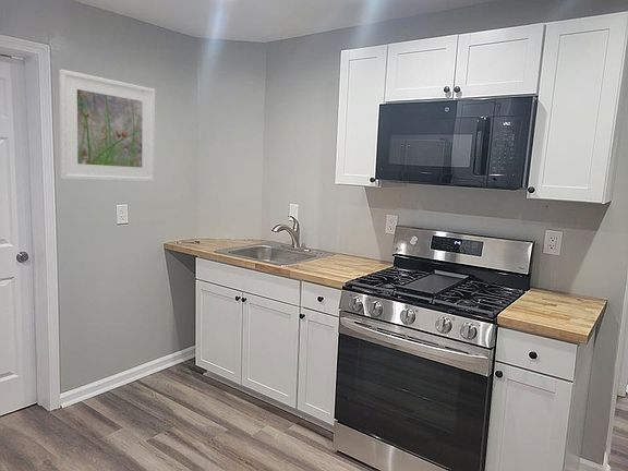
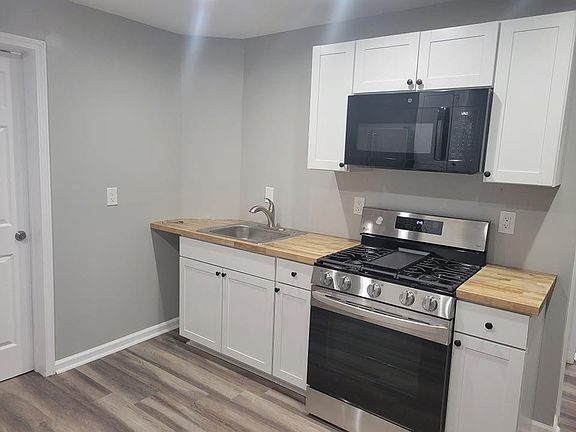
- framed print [58,69,156,183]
